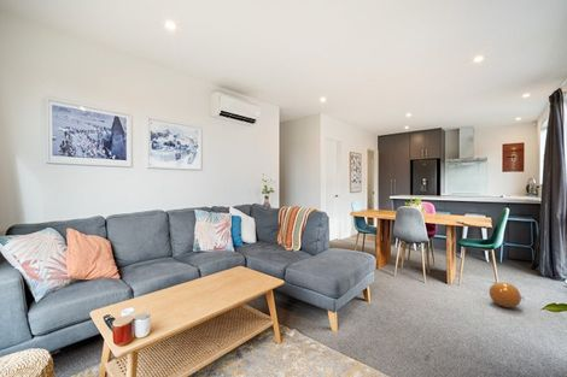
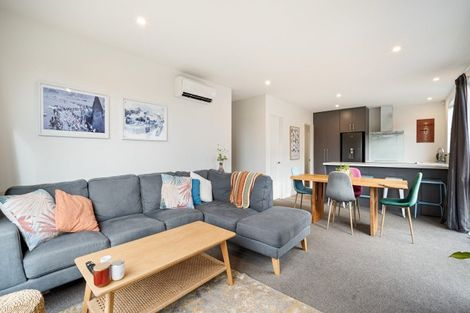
- ball [489,281,525,308]
